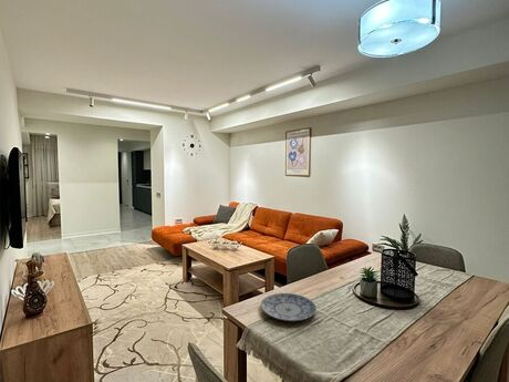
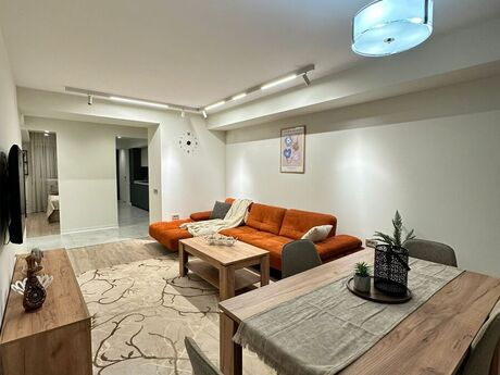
- plate [260,292,318,322]
